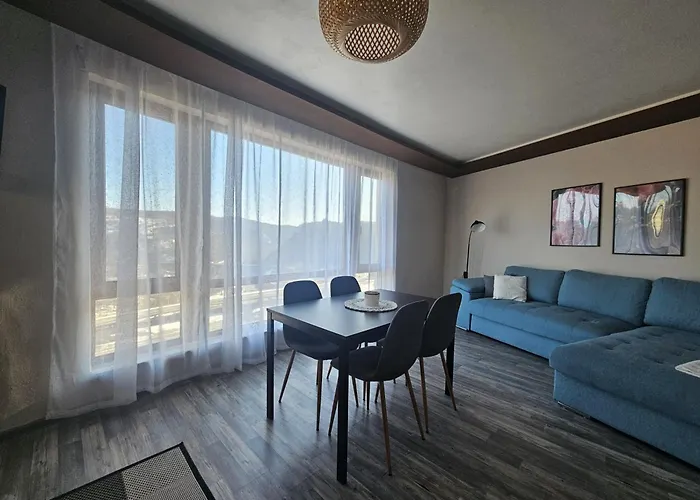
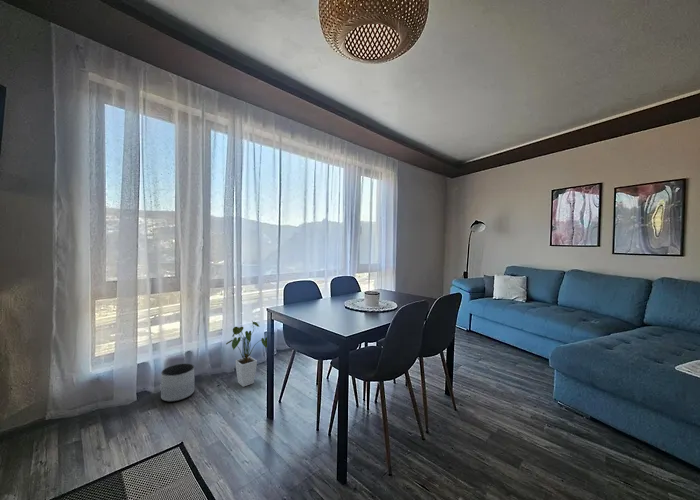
+ house plant [225,320,268,388]
+ planter [160,363,195,403]
